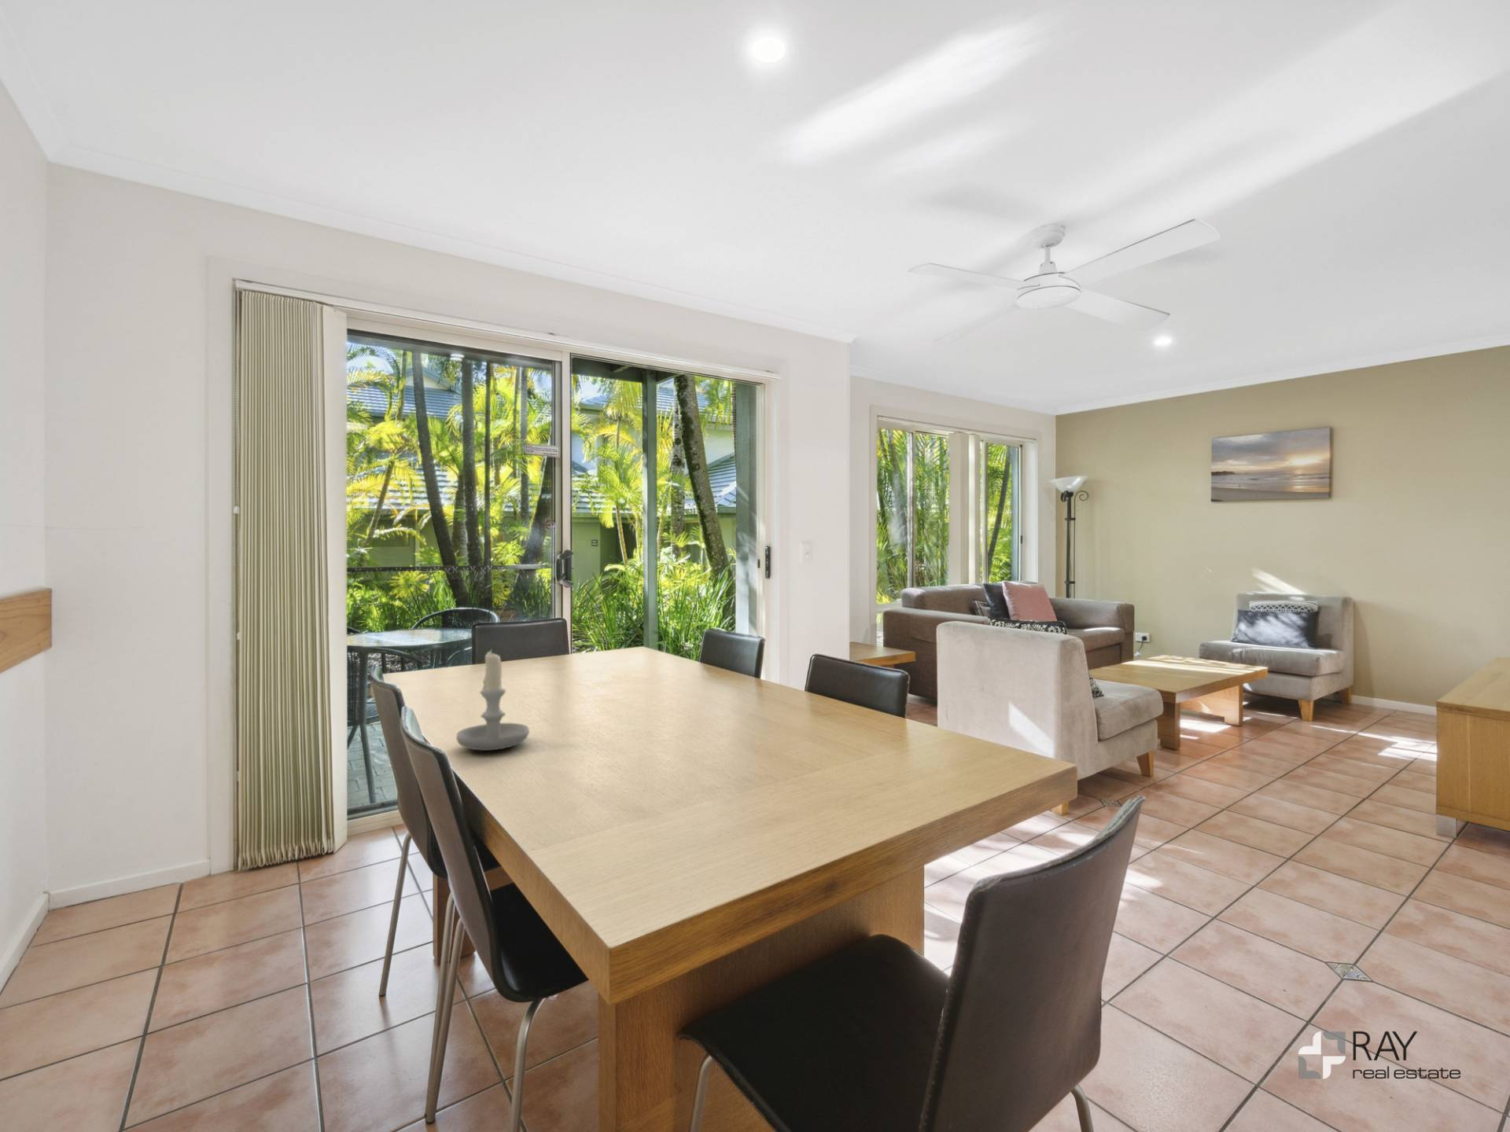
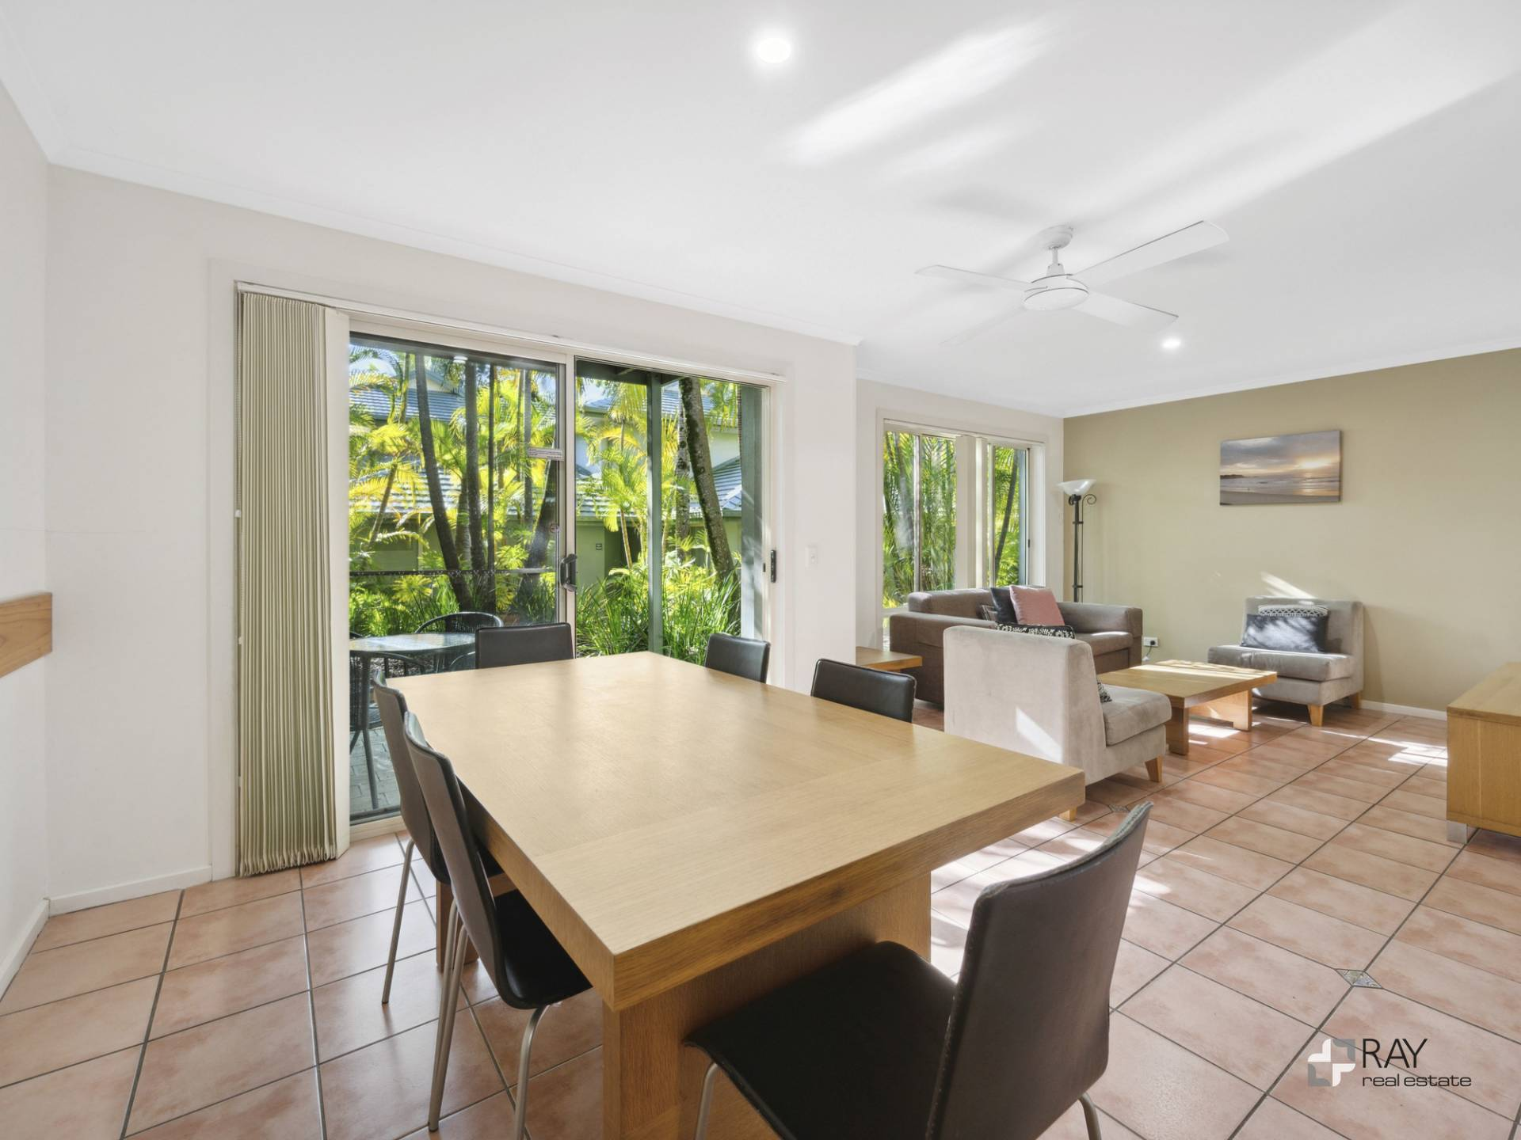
- candle [455,648,530,751]
